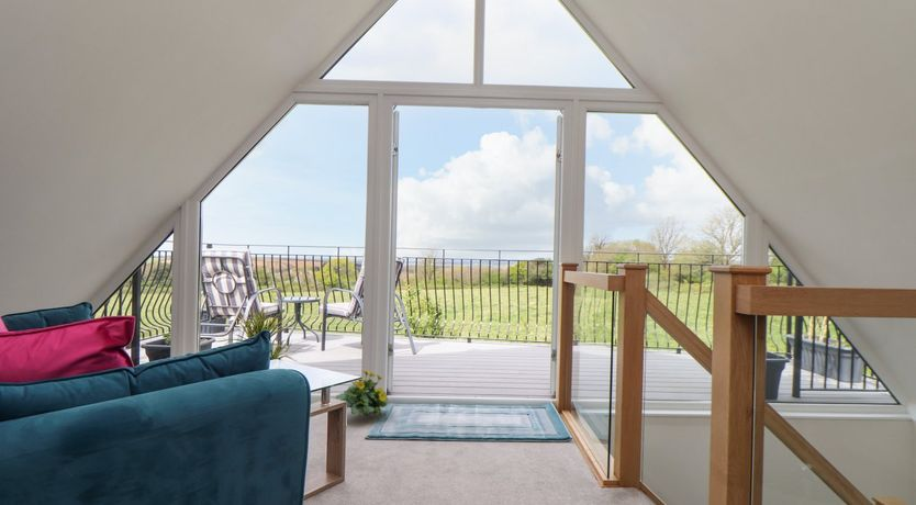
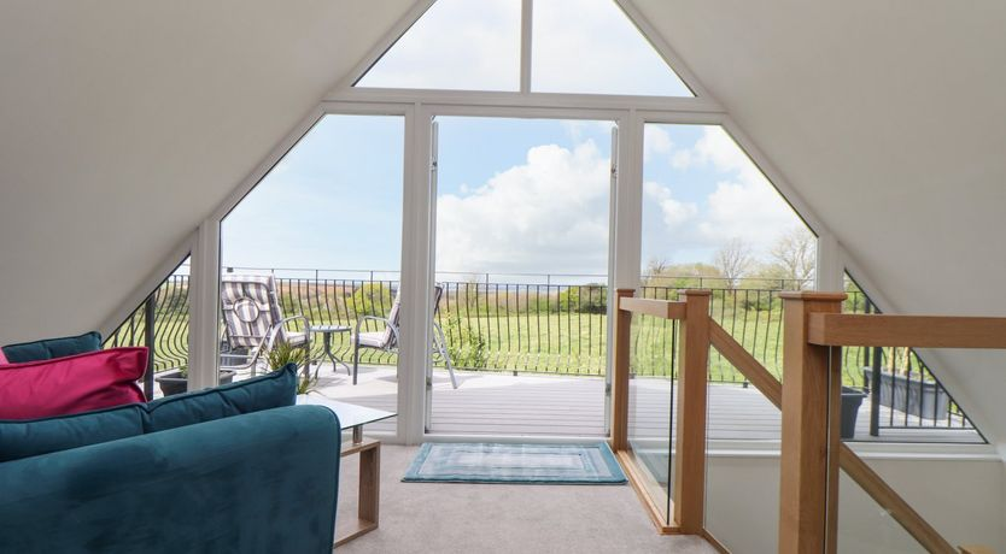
- flowering plant [335,369,390,418]
